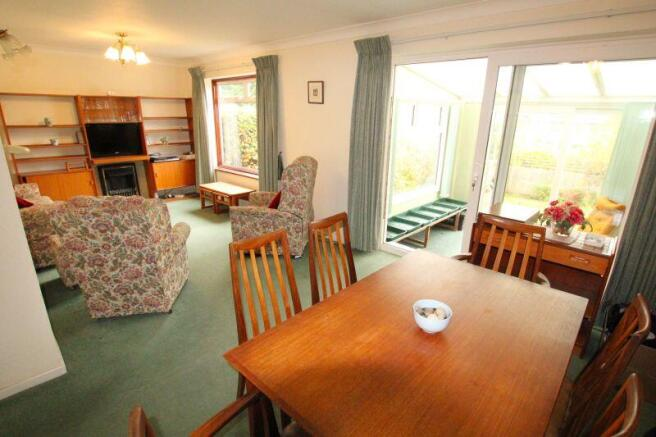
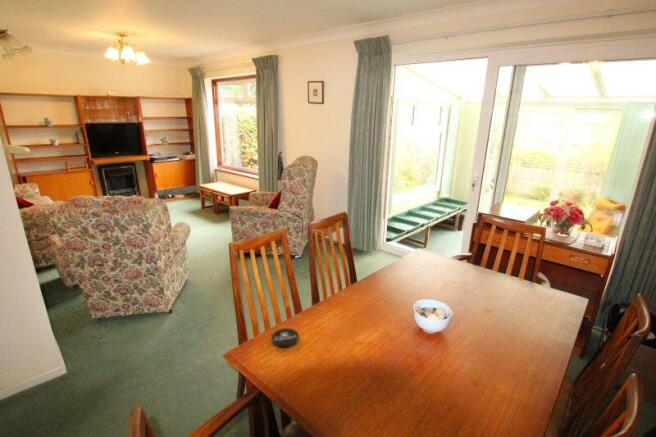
+ coaster [271,327,300,348]
